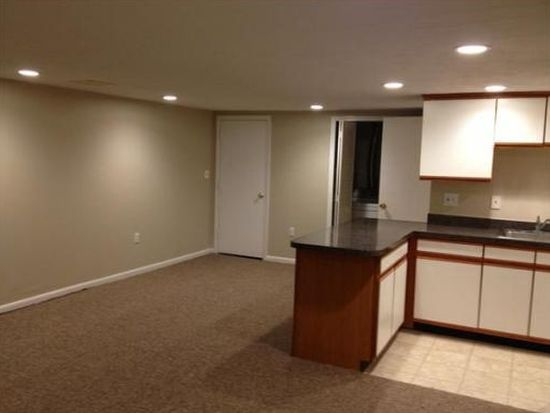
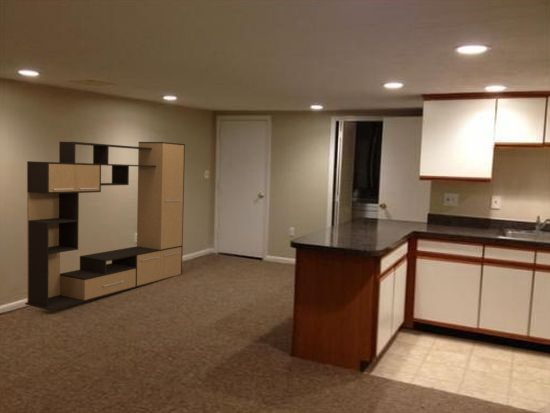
+ media console [24,141,186,312]
